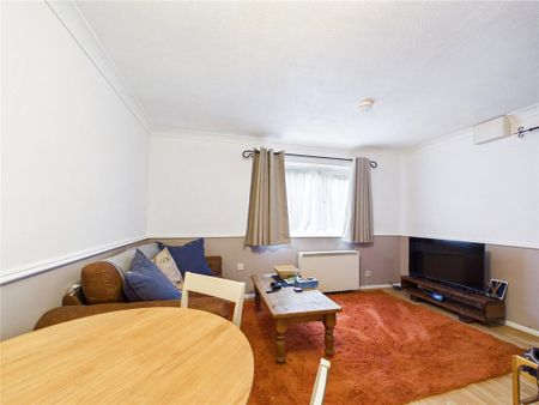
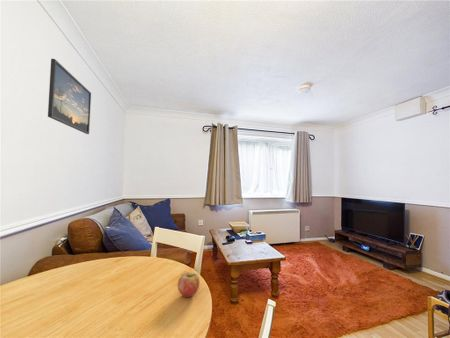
+ fruit [177,271,200,298]
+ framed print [47,58,92,135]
